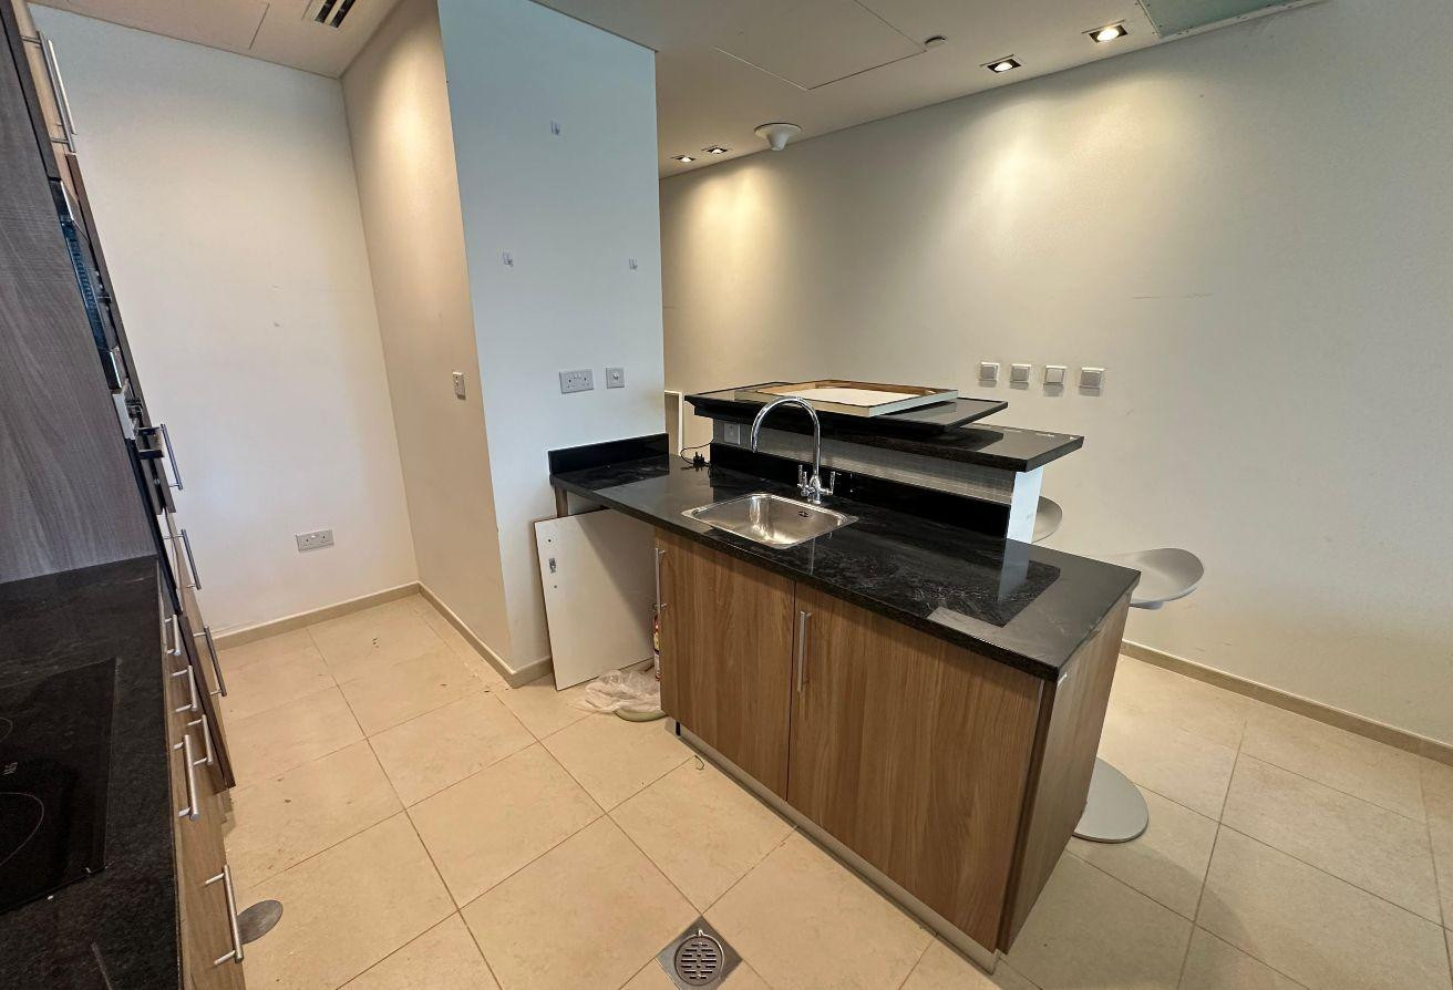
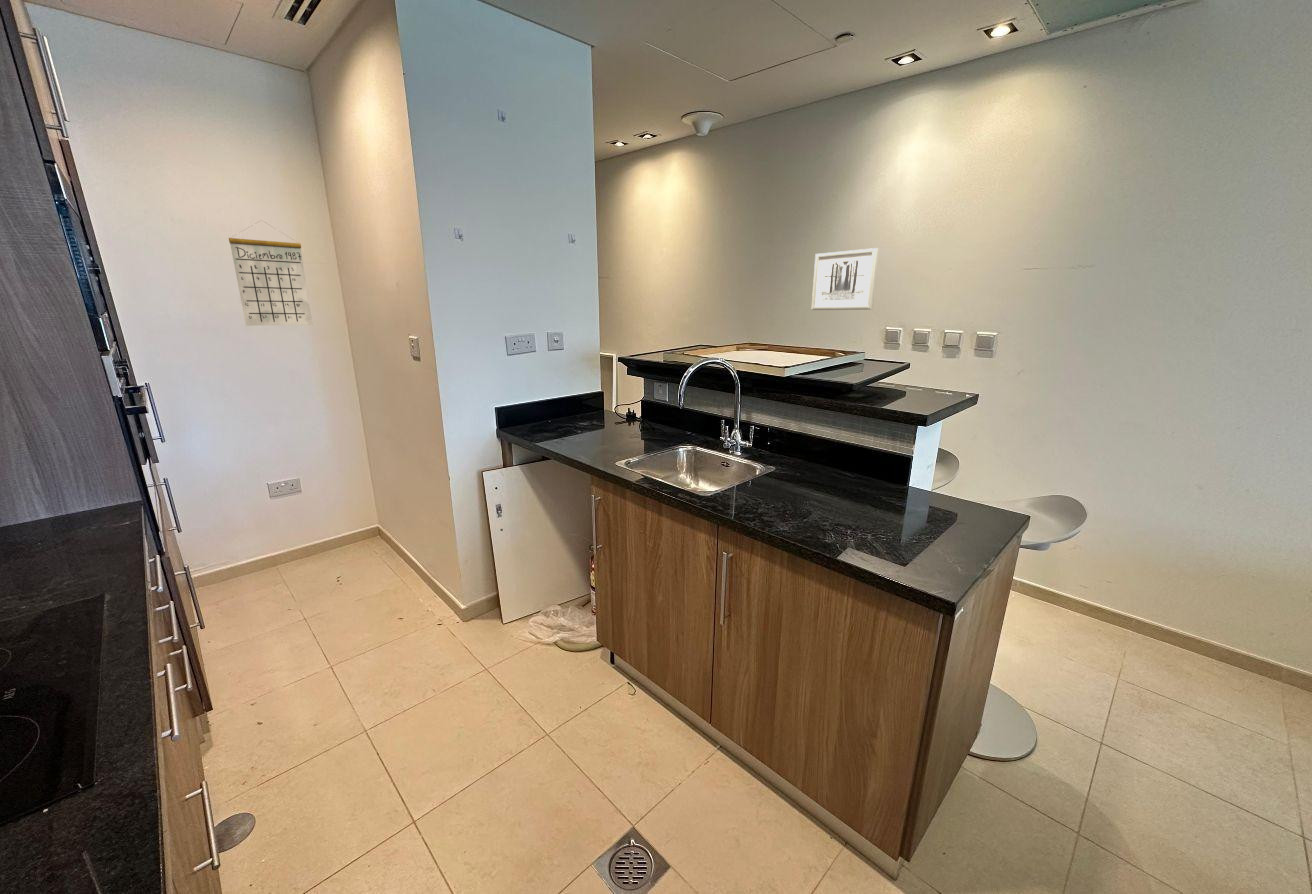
+ calendar [228,220,314,327]
+ wall art [811,247,880,311]
